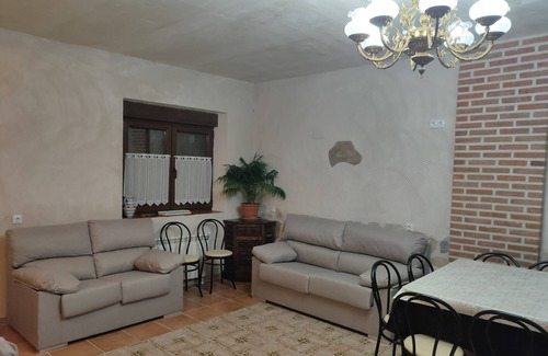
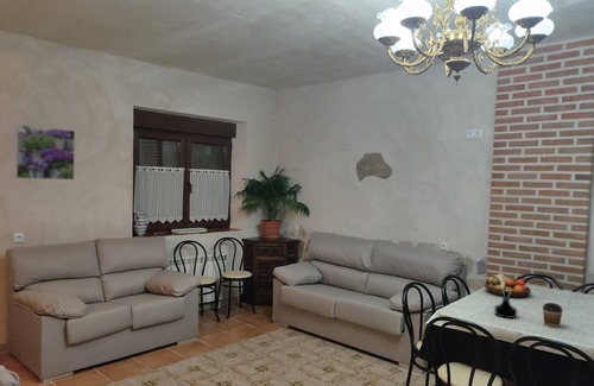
+ coffee cup [542,302,564,329]
+ tequila bottle [493,290,518,319]
+ fruit bowl [484,273,532,299]
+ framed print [14,124,76,181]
